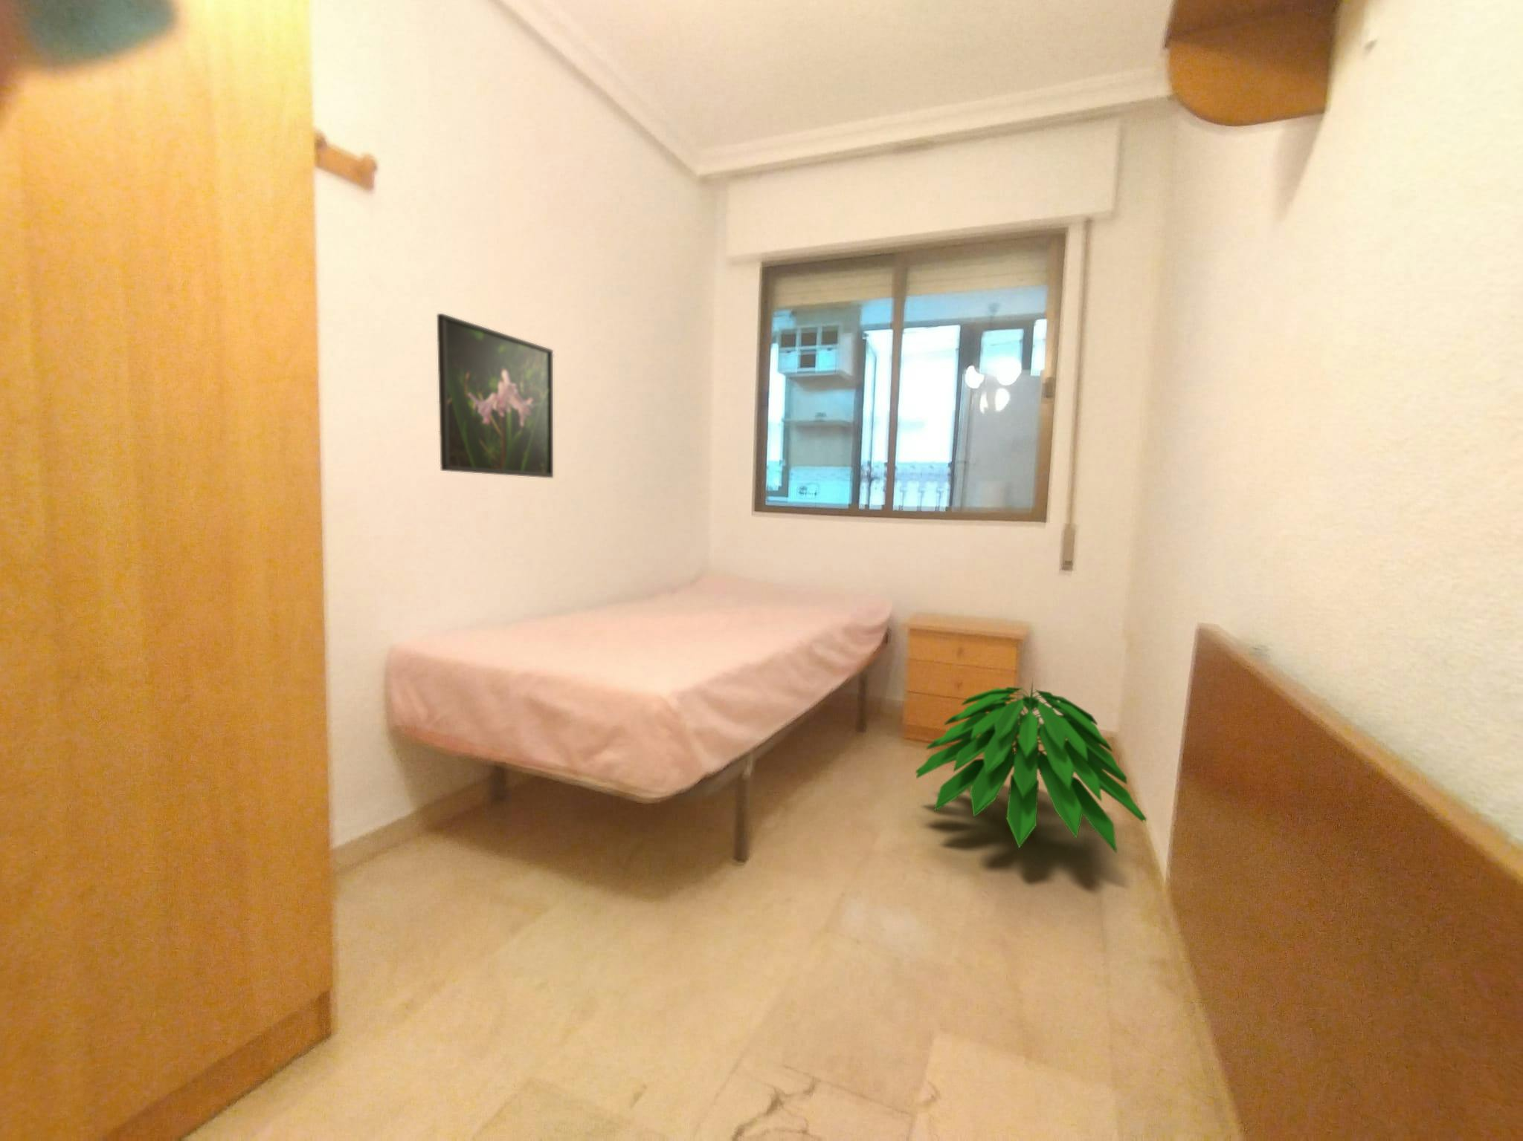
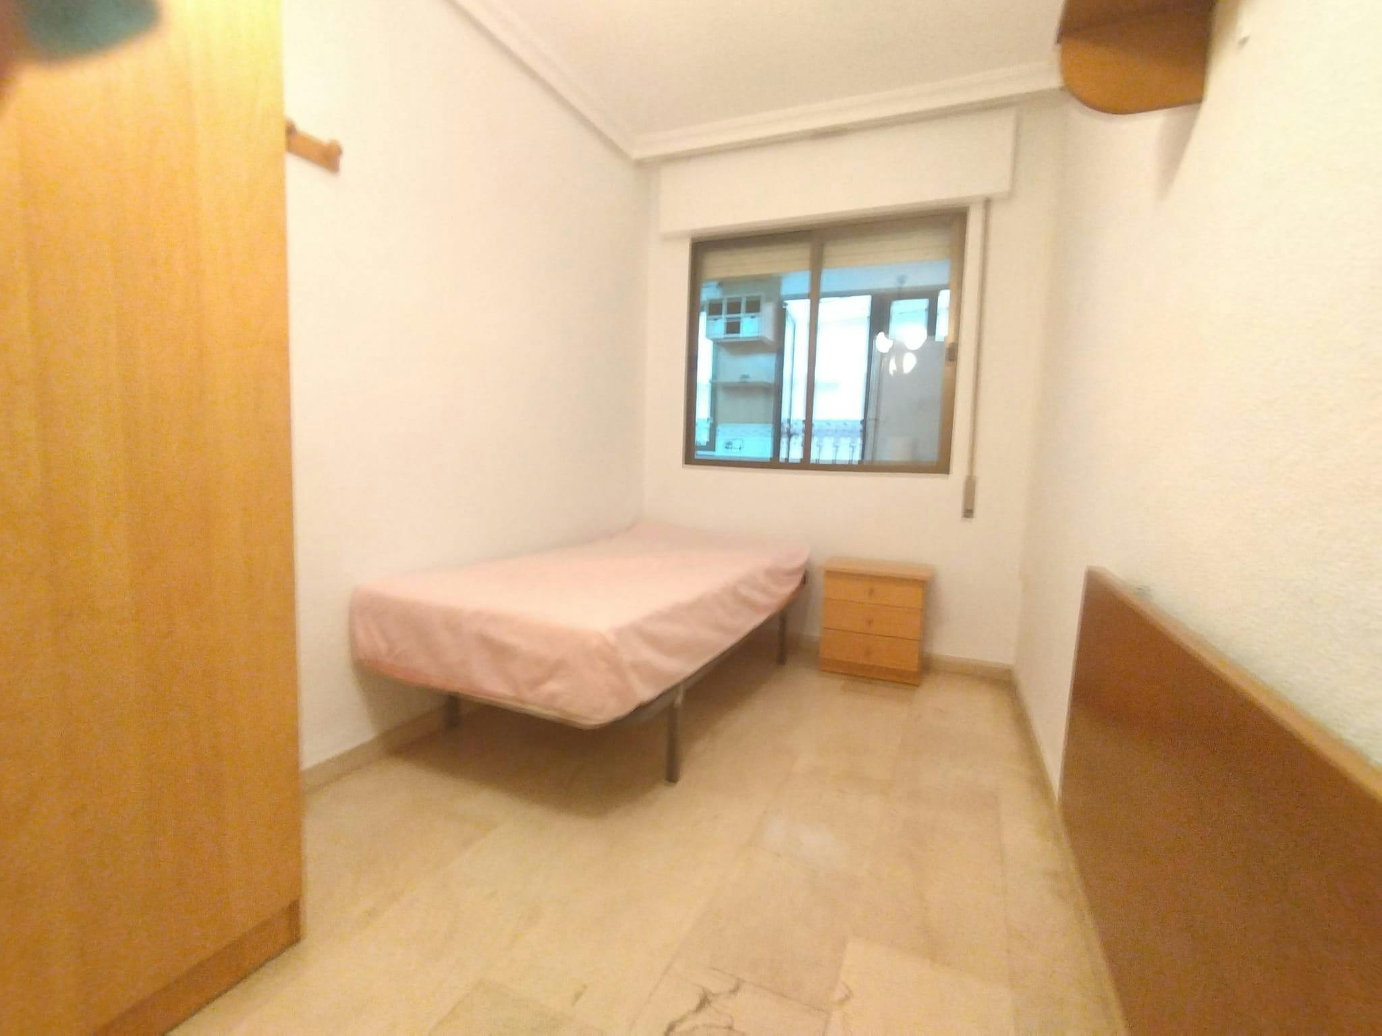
- indoor plant [915,678,1148,855]
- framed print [437,313,554,478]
